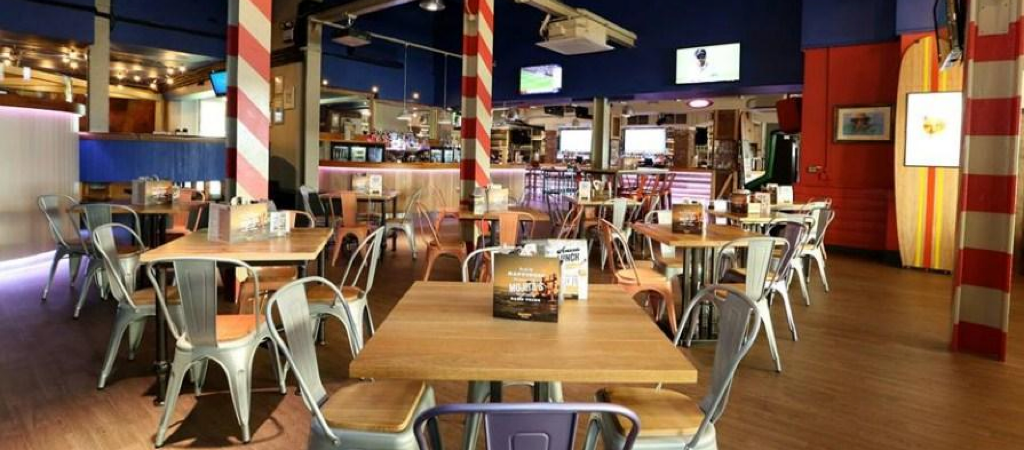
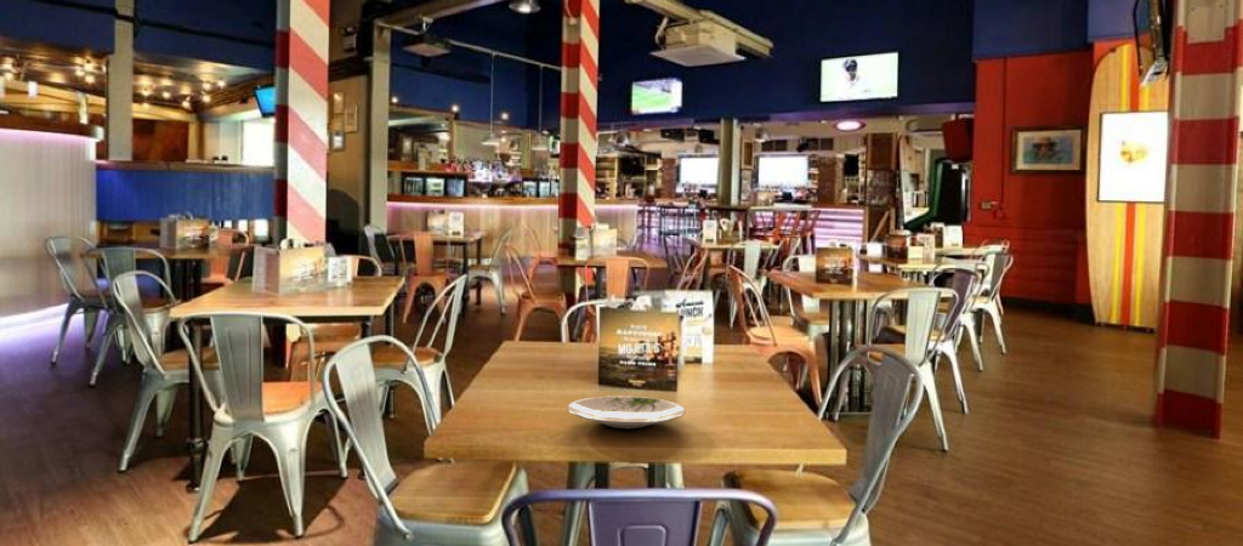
+ plate [566,396,687,431]
